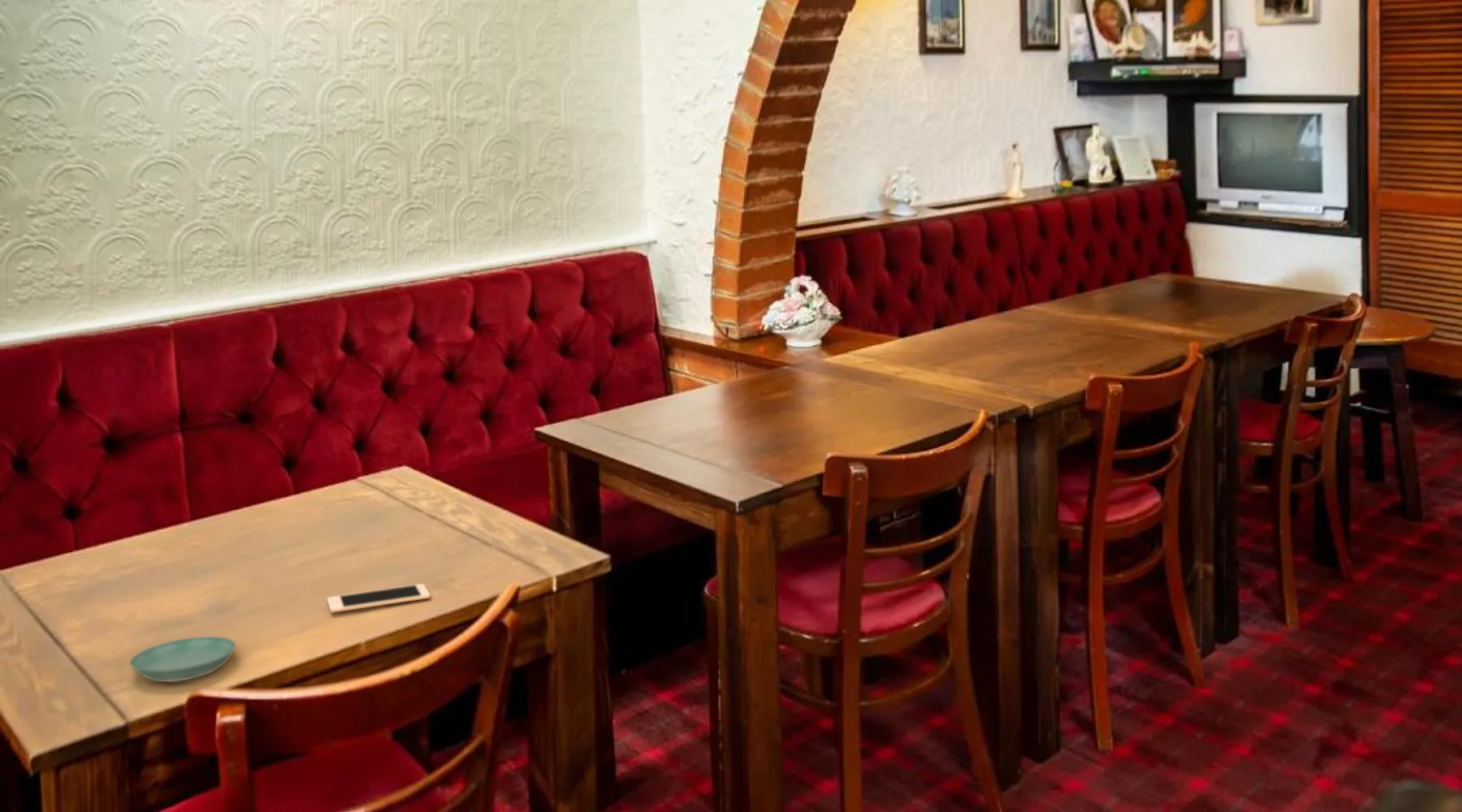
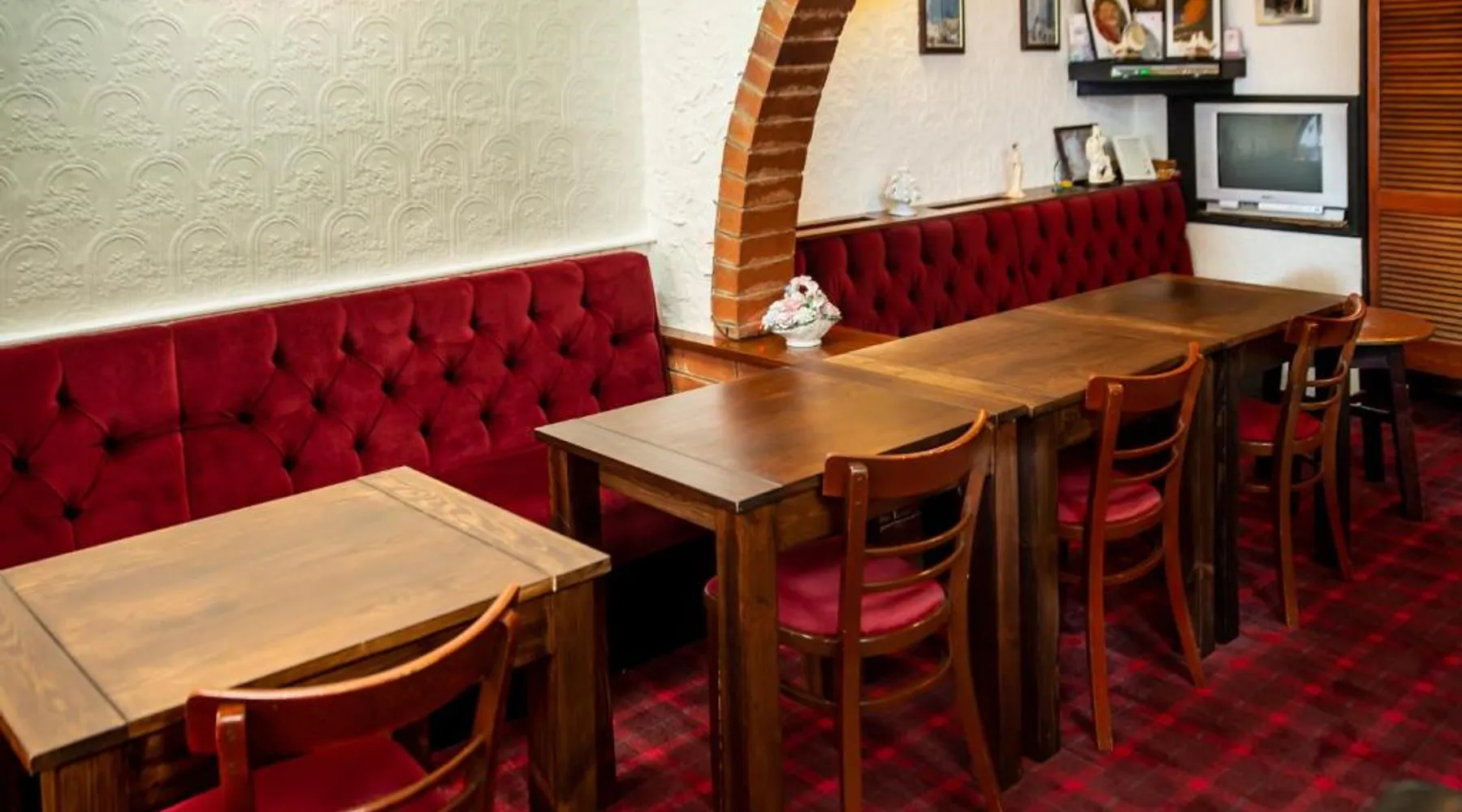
- cell phone [327,583,431,613]
- saucer [128,636,237,683]
